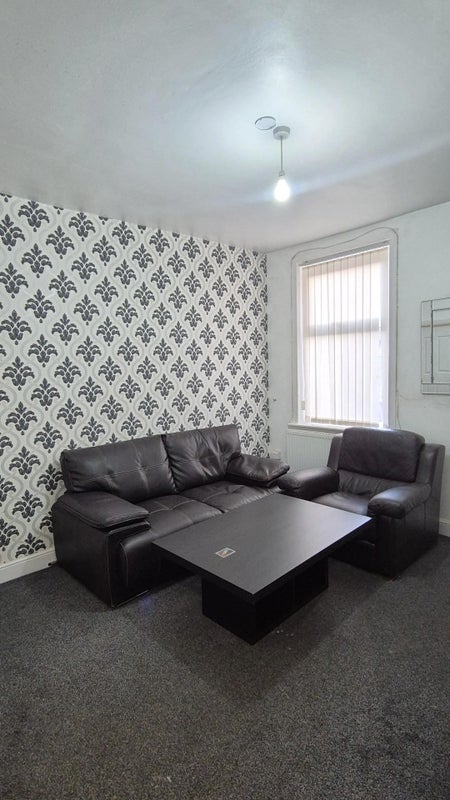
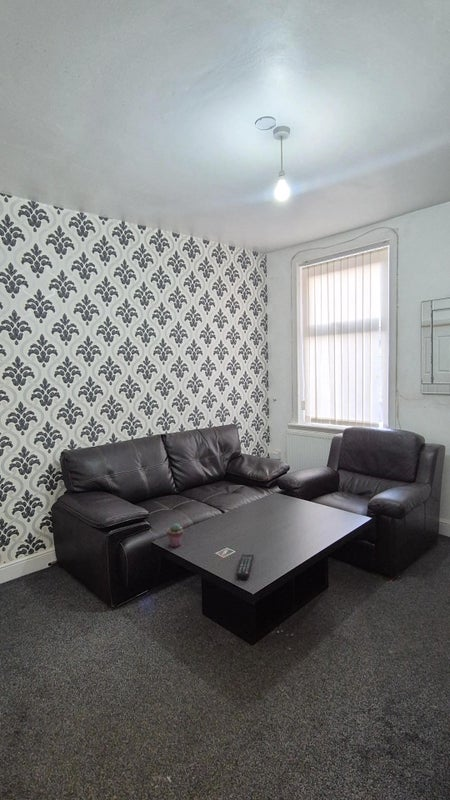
+ remote control [235,553,255,580]
+ potted succulent [166,522,184,548]
